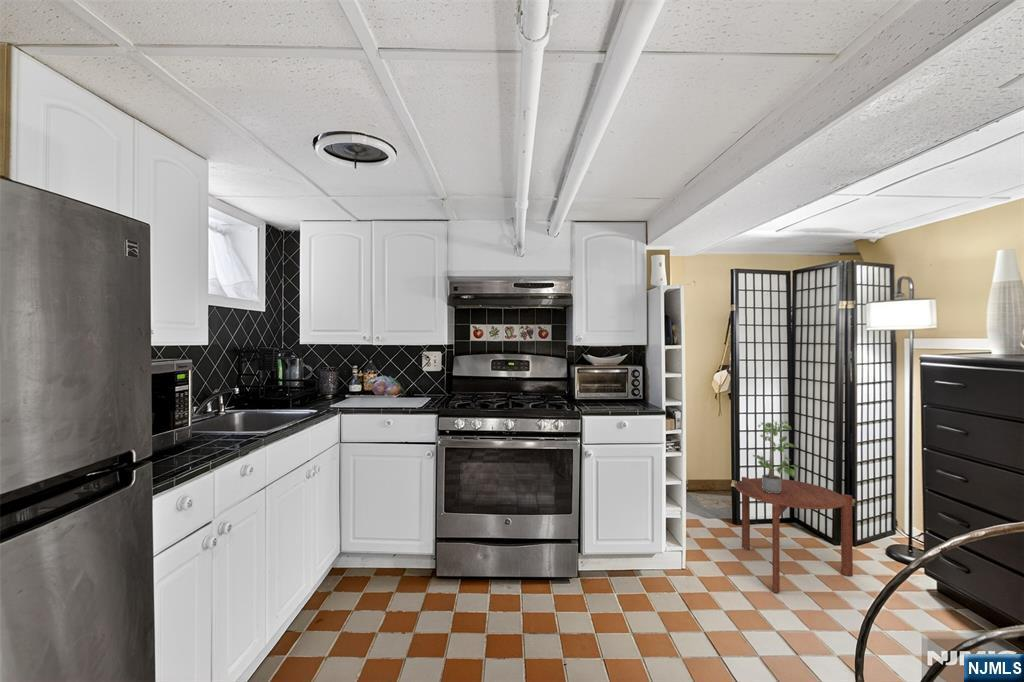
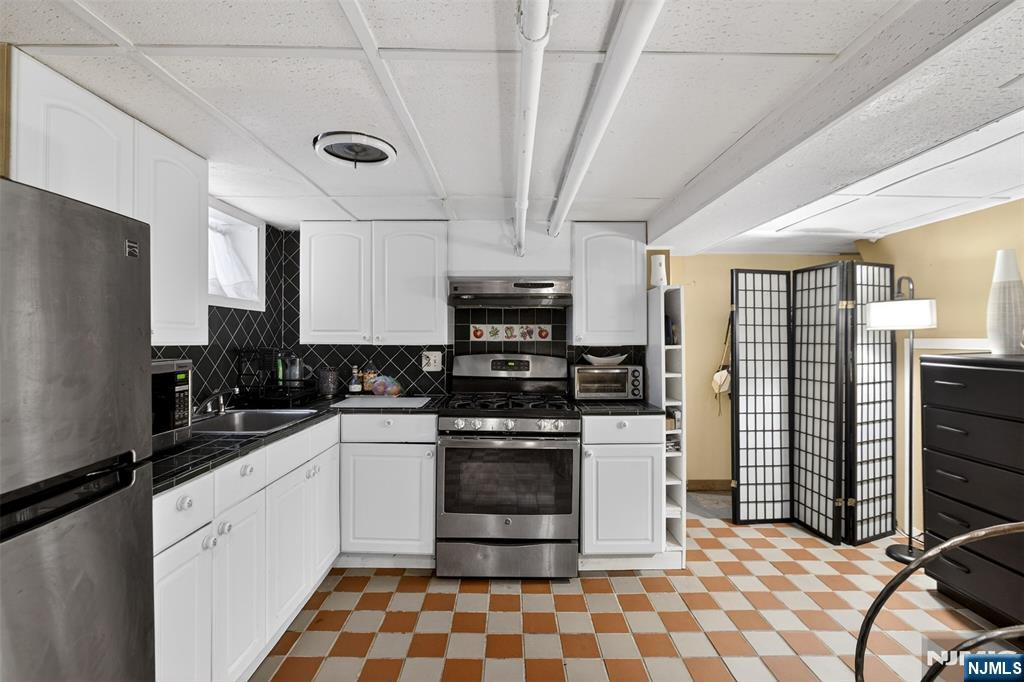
- side table [734,476,854,594]
- potted plant [752,419,801,493]
